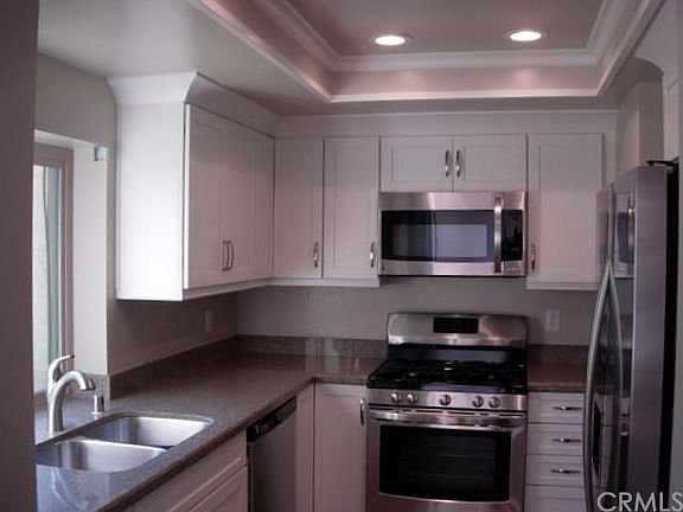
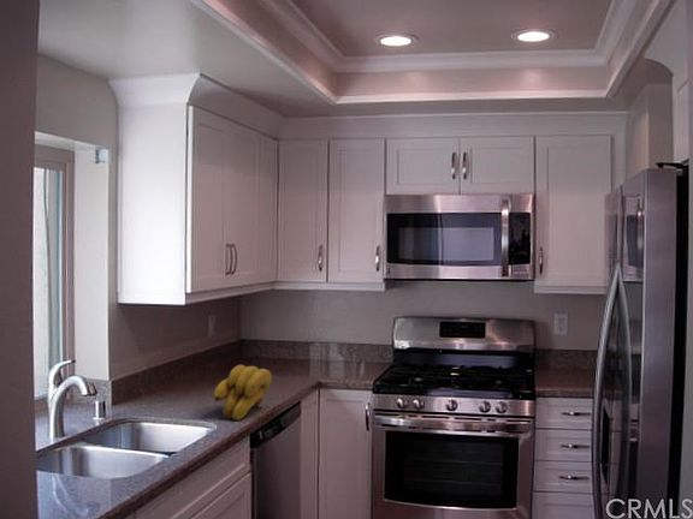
+ banana bunch [213,364,273,422]
